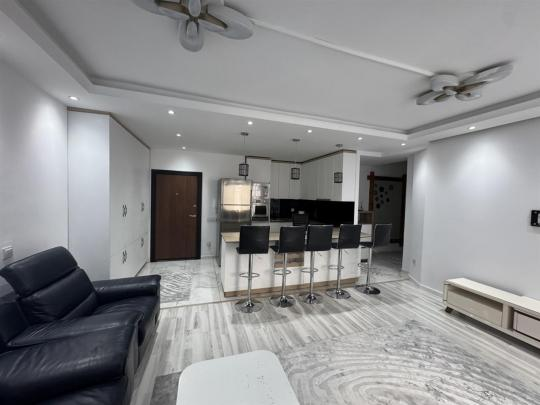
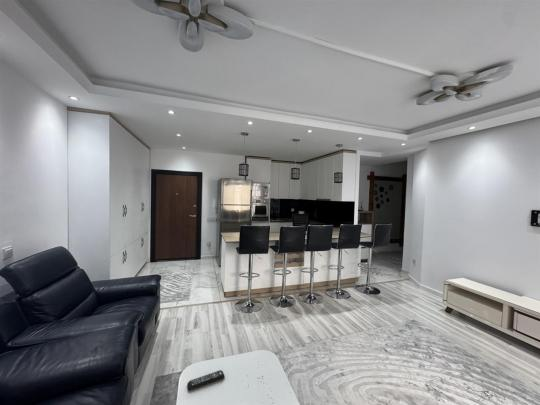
+ remote control [186,369,226,391]
